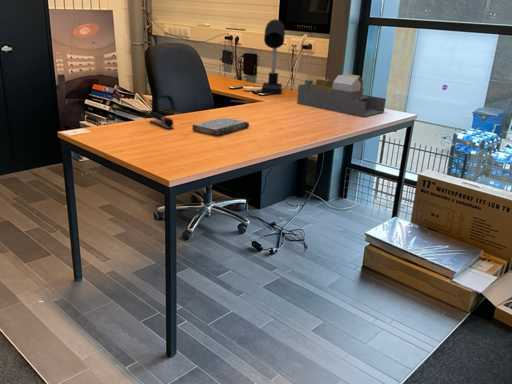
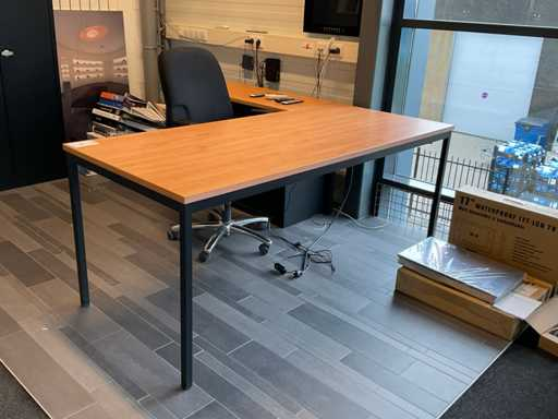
- architectural model [296,72,387,118]
- desk lamp [261,19,286,95]
- book [192,116,250,137]
- stapler [149,111,175,130]
